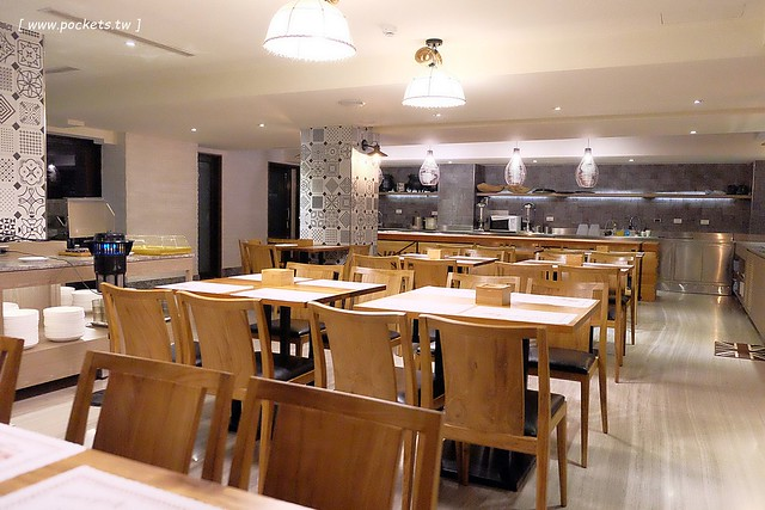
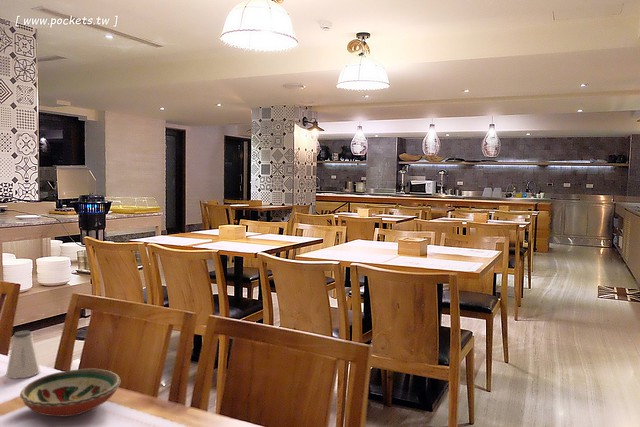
+ decorative bowl [19,368,121,418]
+ saltshaker [5,330,41,380]
